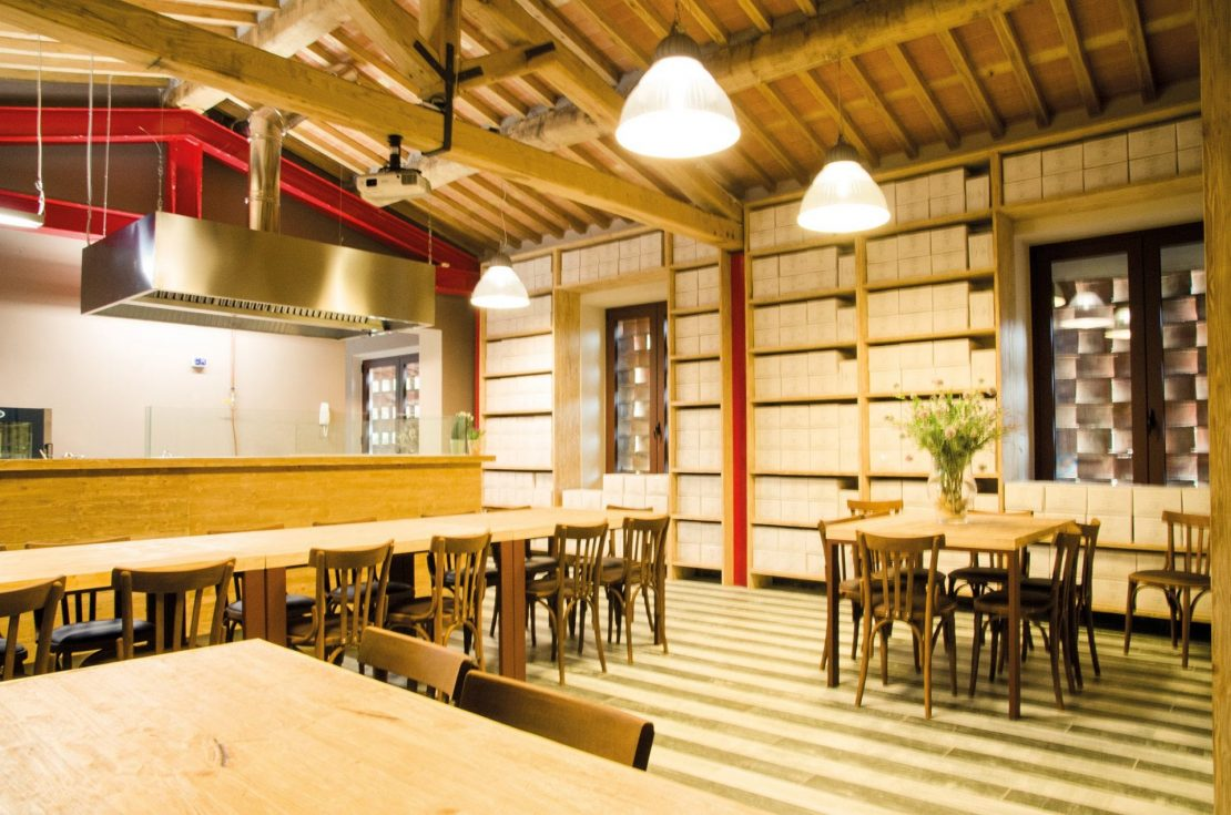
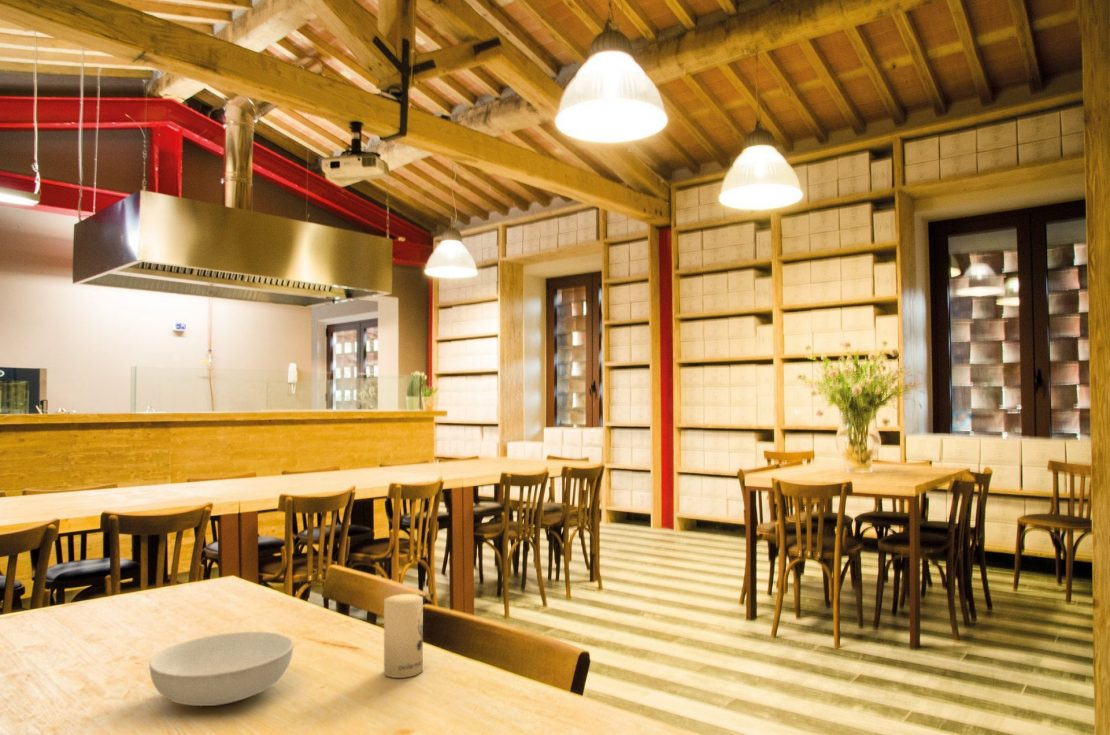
+ candle [383,593,424,679]
+ serving bowl [148,631,295,707]
